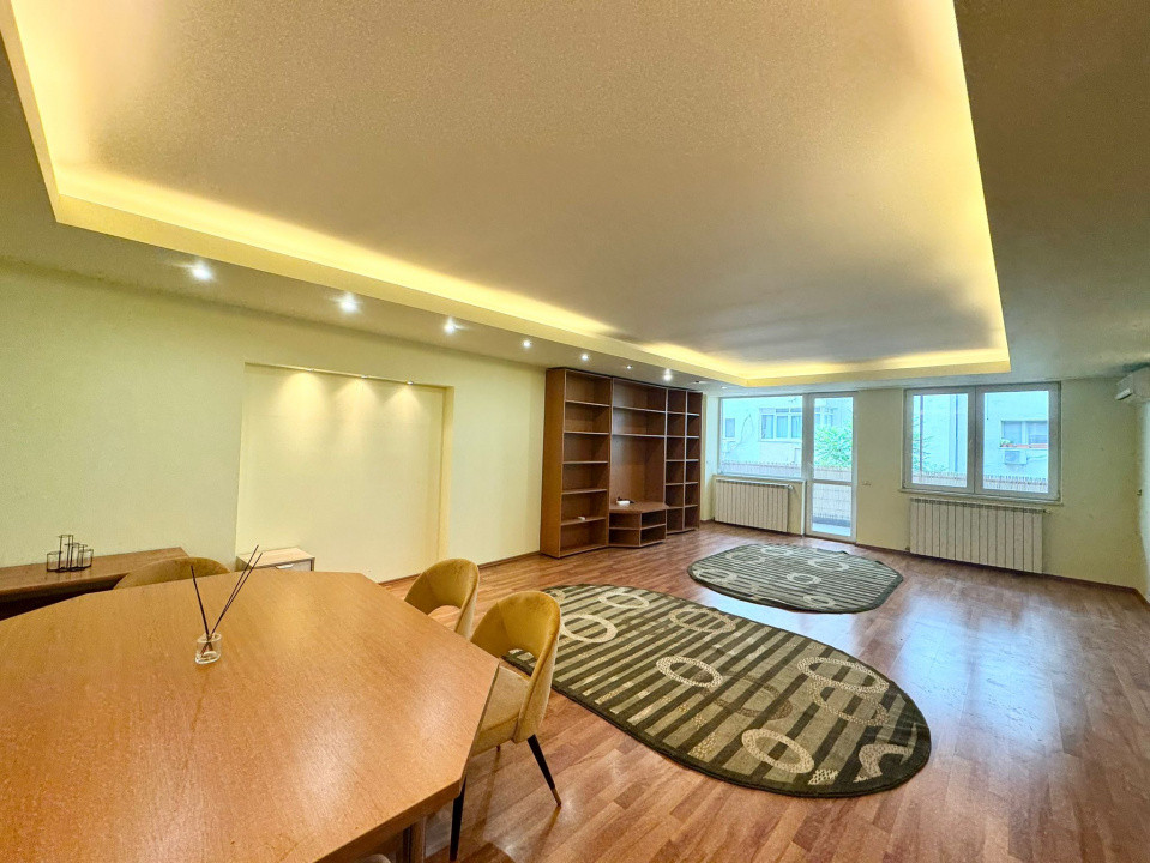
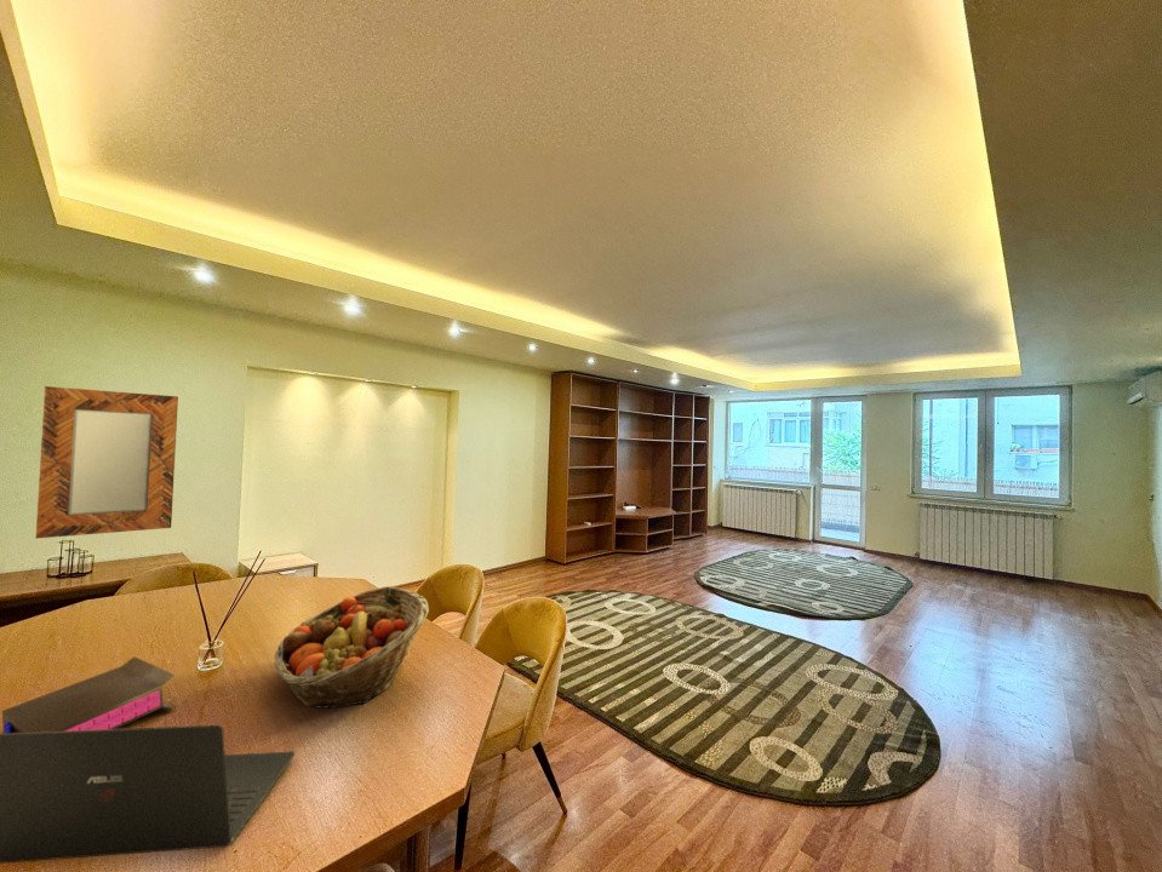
+ book [1,655,177,734]
+ laptop [0,723,296,865]
+ home mirror [35,385,179,540]
+ fruit basket [274,585,430,708]
